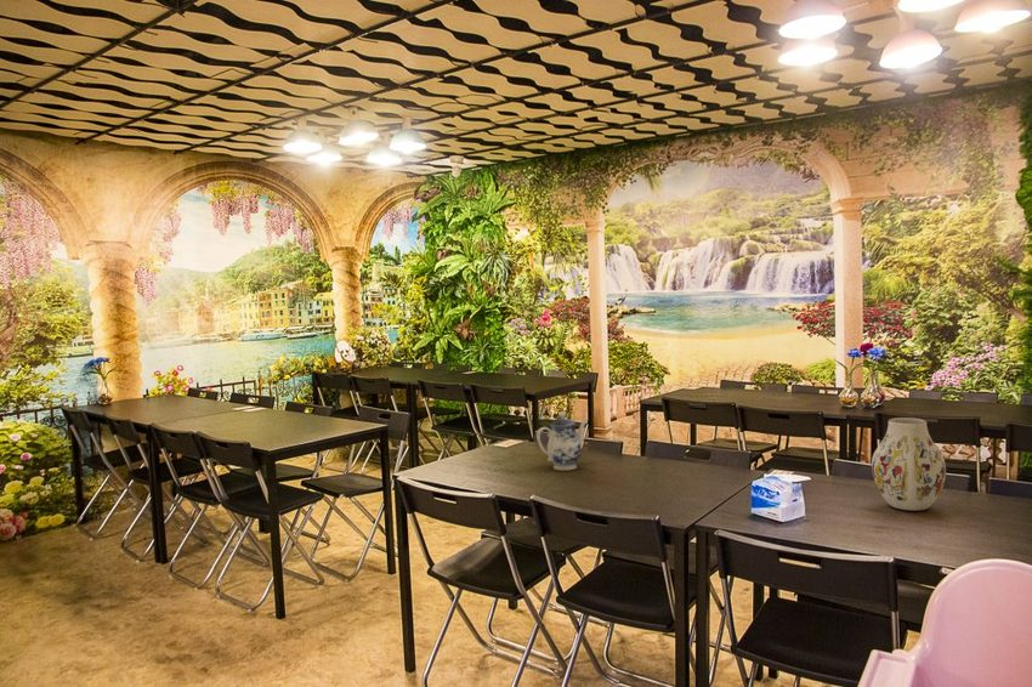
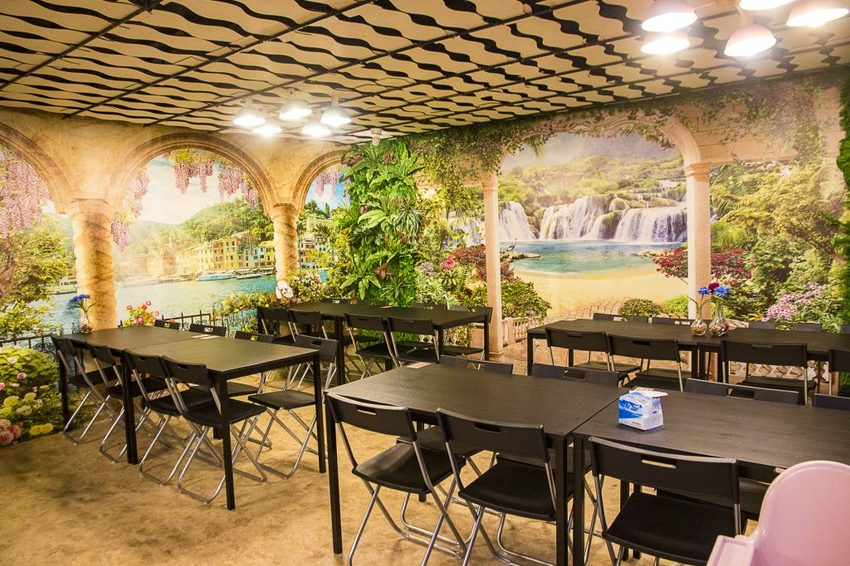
- vase [871,416,947,512]
- teapot [535,410,589,472]
